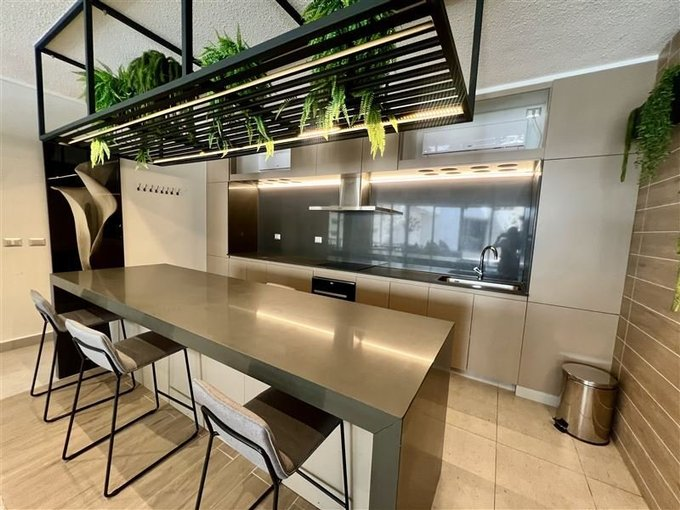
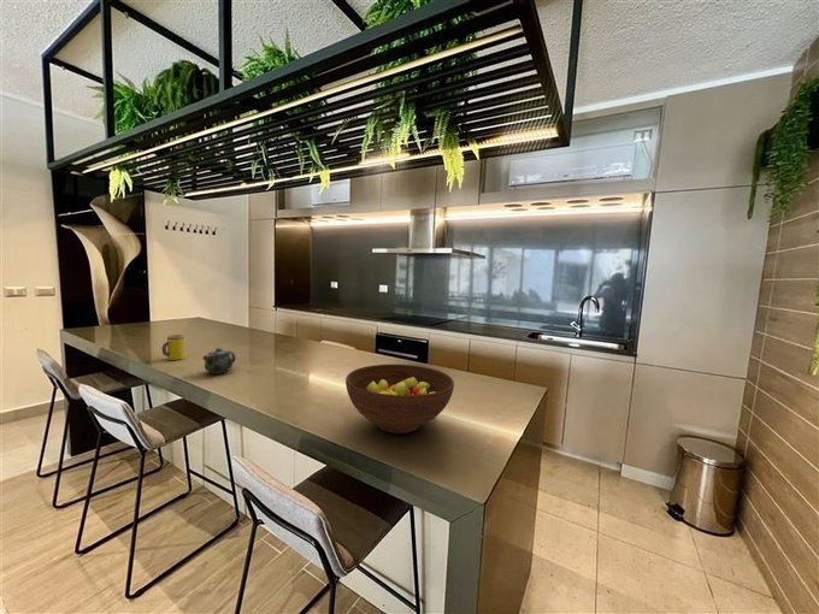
+ chinaware [201,347,237,376]
+ mug [161,333,185,361]
+ fruit bowl [344,364,455,435]
